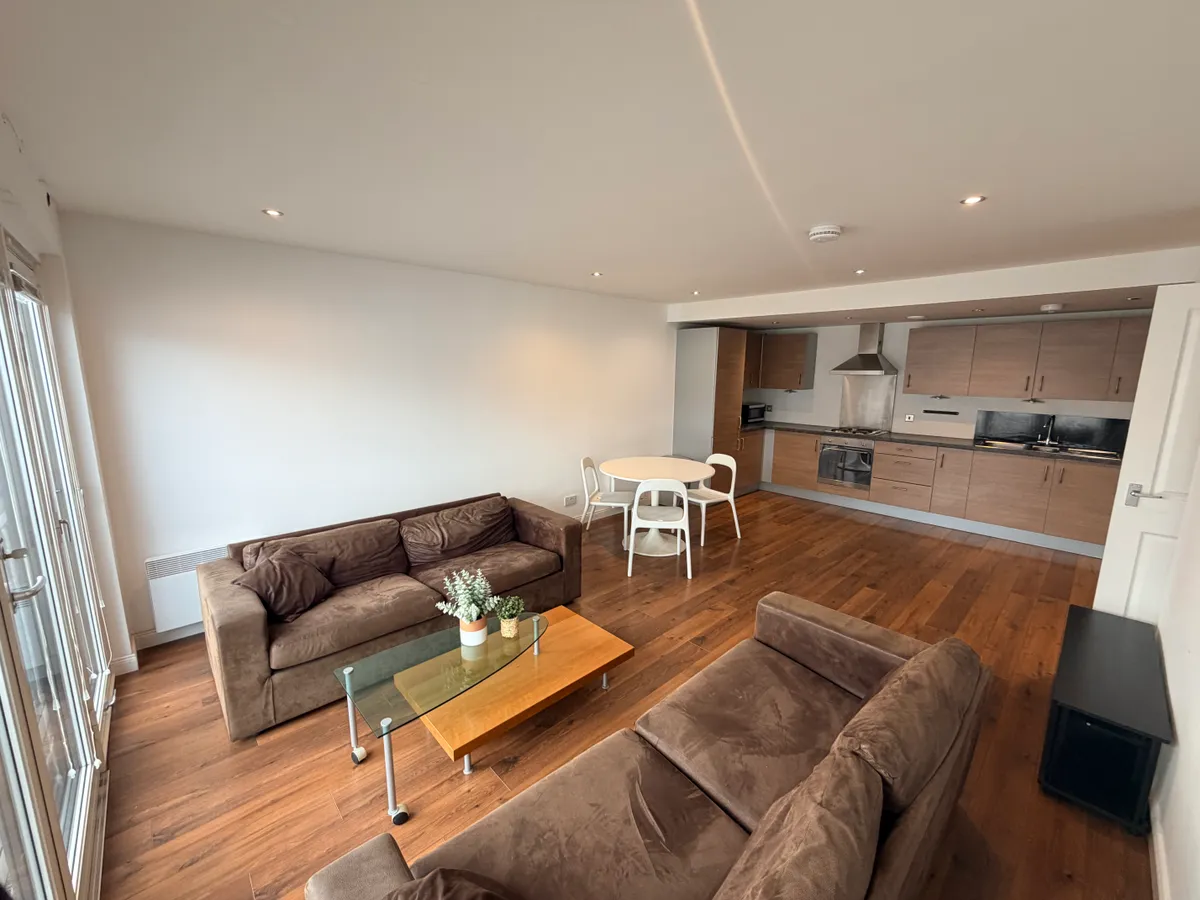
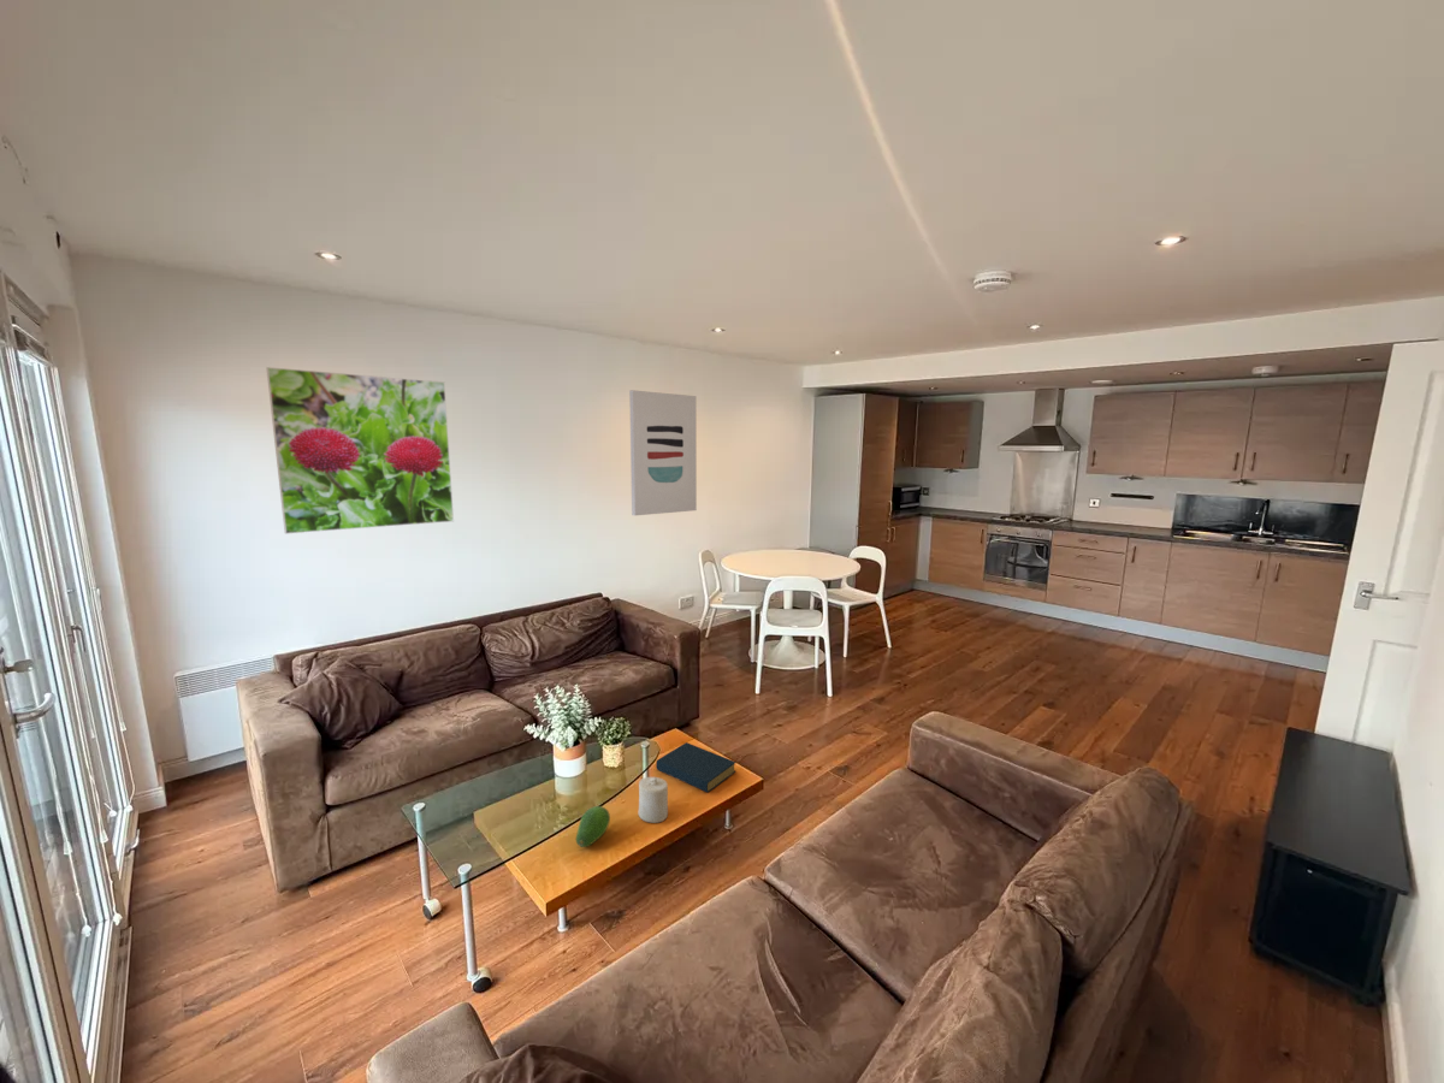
+ wall art [628,389,698,516]
+ fruit [575,805,611,848]
+ hardback book [655,741,738,793]
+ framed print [266,366,455,535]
+ candle [638,776,669,824]
